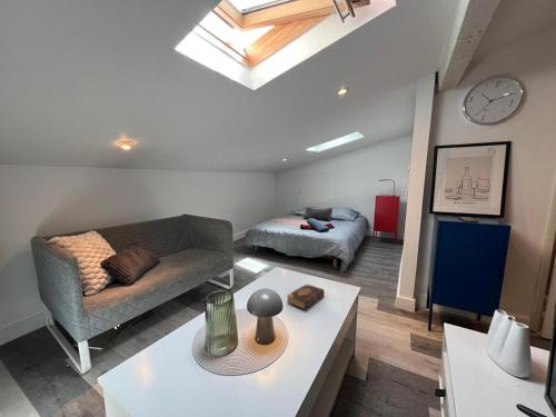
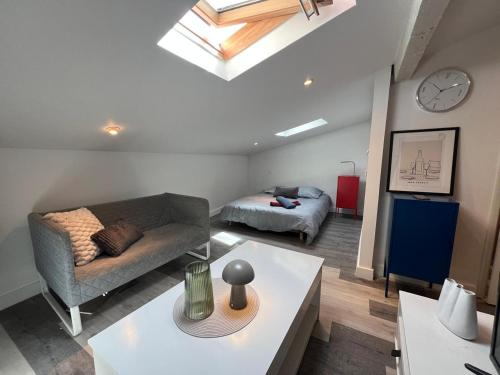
- book [286,282,326,310]
